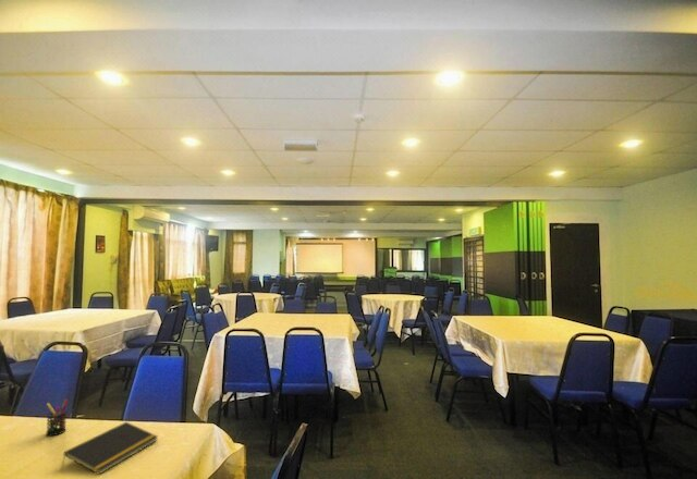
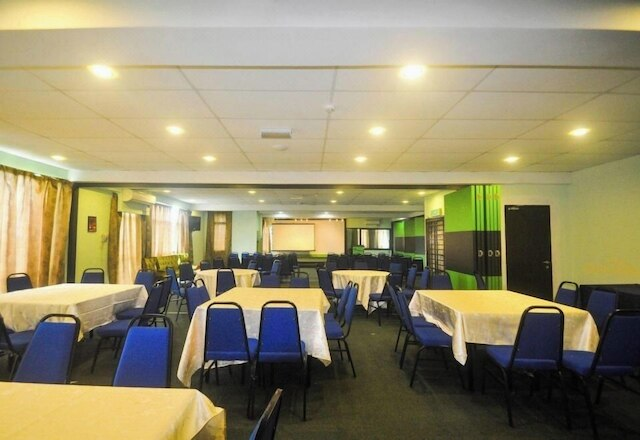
- pen holder [45,398,69,437]
- notepad [60,421,159,476]
